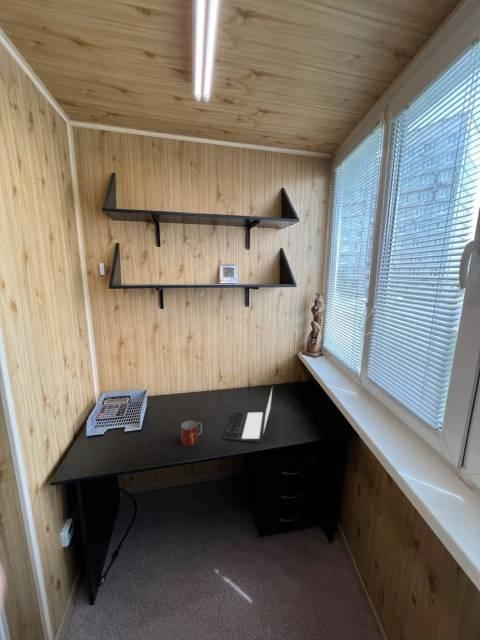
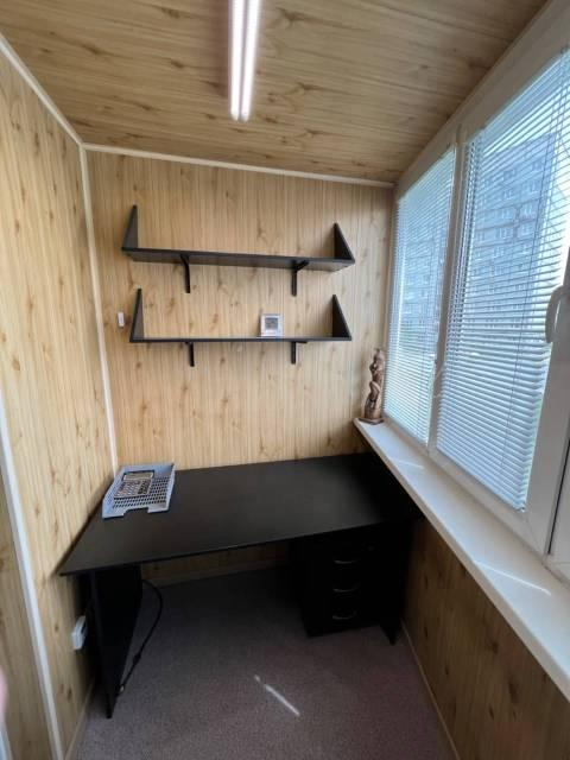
- mug [180,419,203,447]
- laptop [223,385,274,444]
